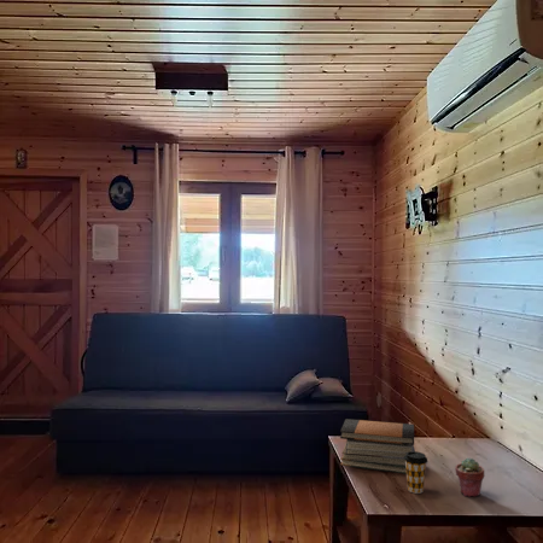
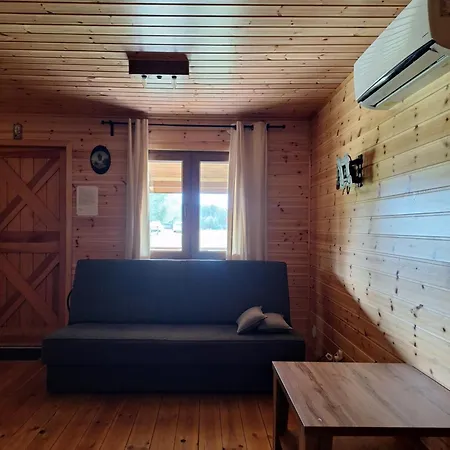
- coffee cup [404,450,428,495]
- potted succulent [454,456,486,498]
- book stack [339,418,416,475]
